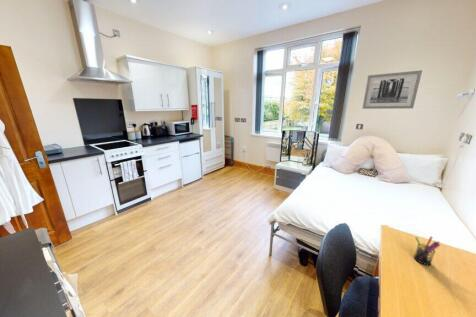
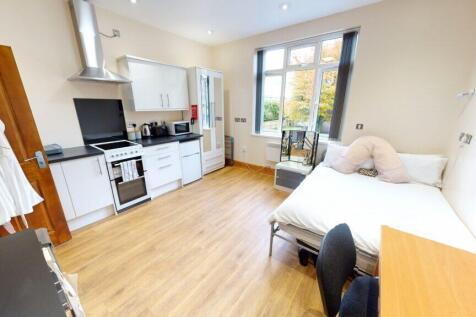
- wall art [361,69,423,110]
- pen holder [413,235,441,266]
